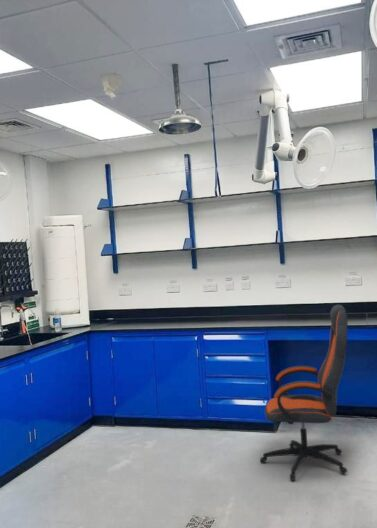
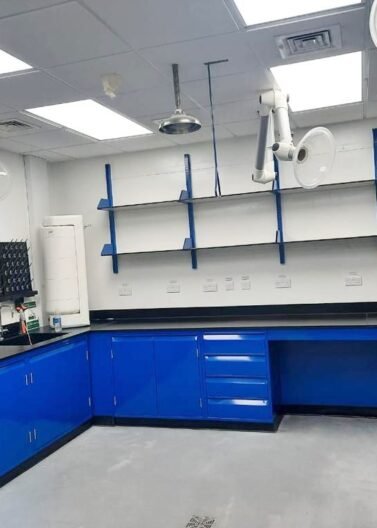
- office chair [259,304,349,481]
